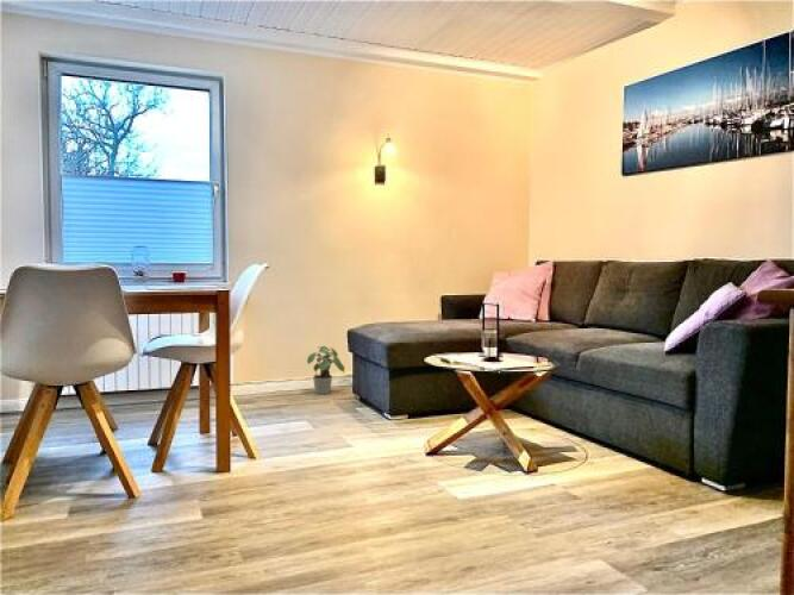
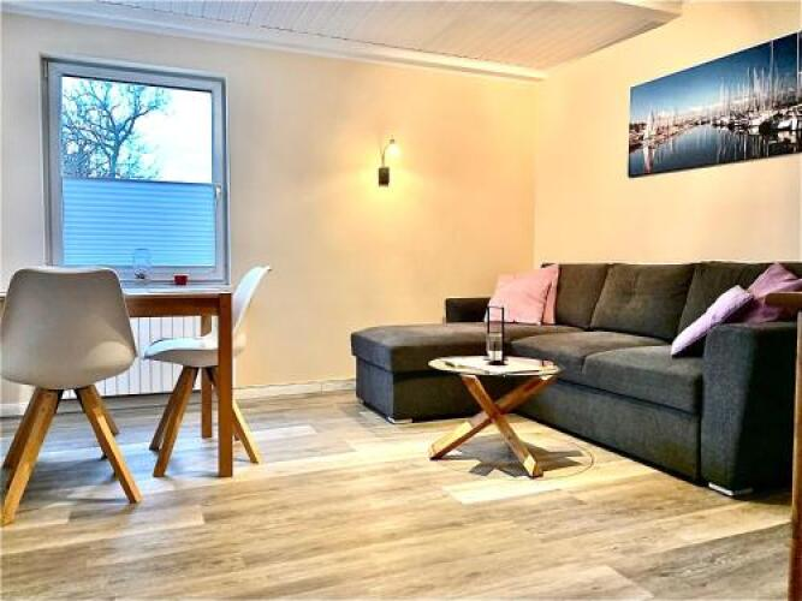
- potted plant [306,345,345,395]
